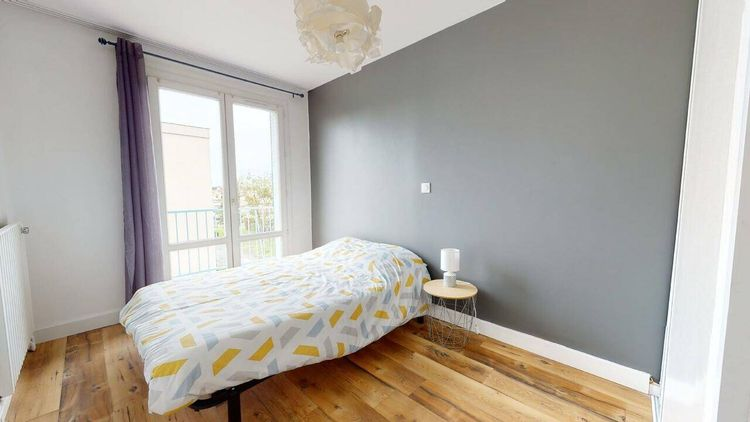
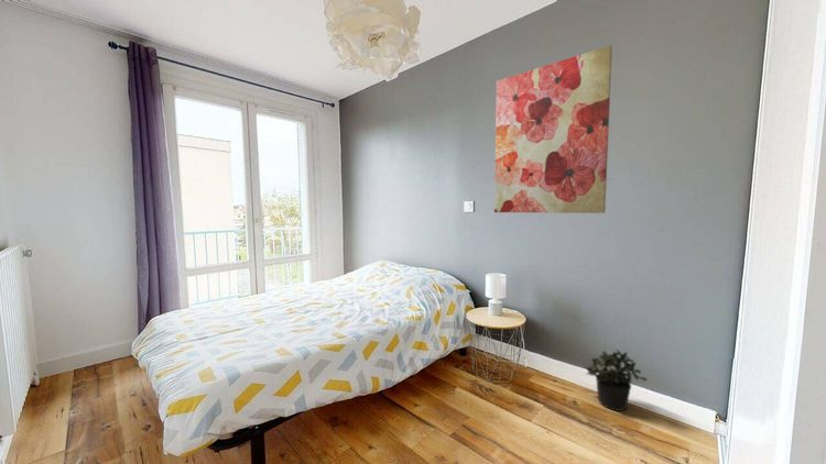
+ wall art [493,44,613,214]
+ potted plant [584,349,648,412]
